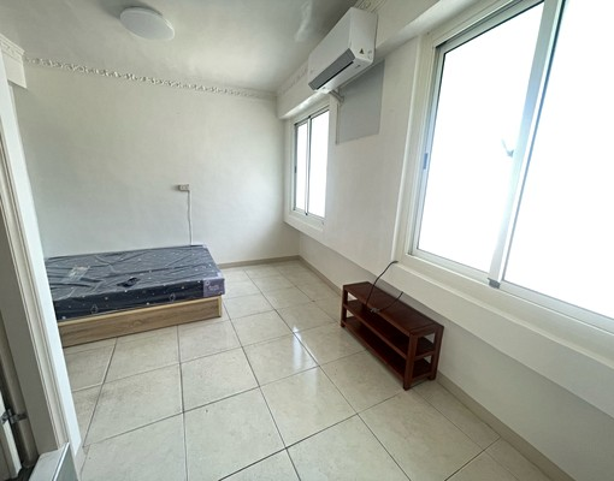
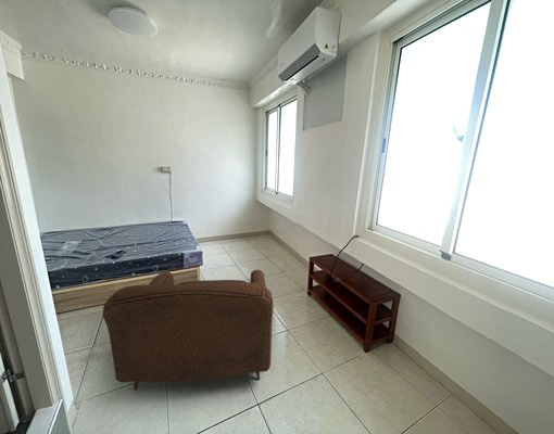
+ armchair [102,269,275,392]
